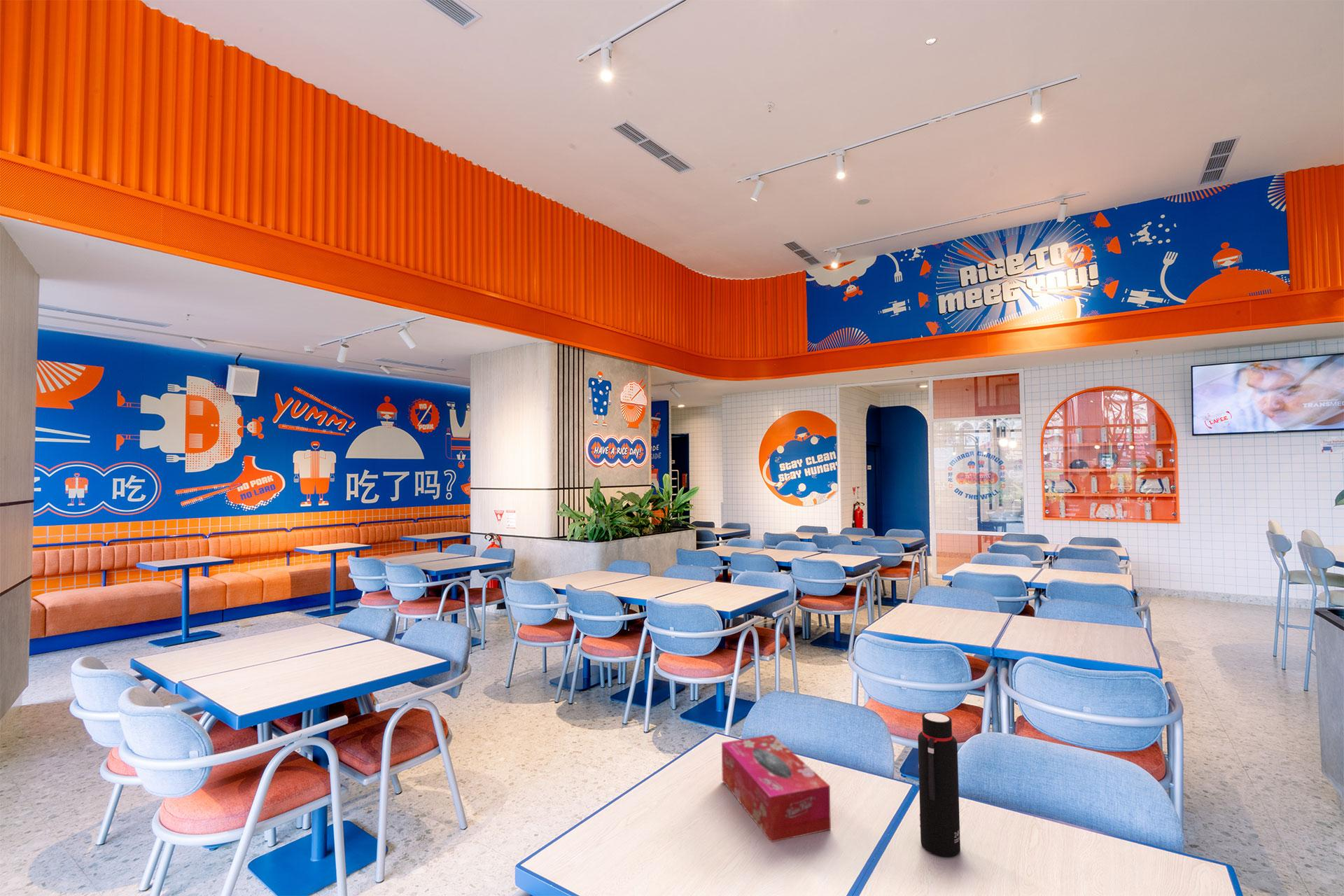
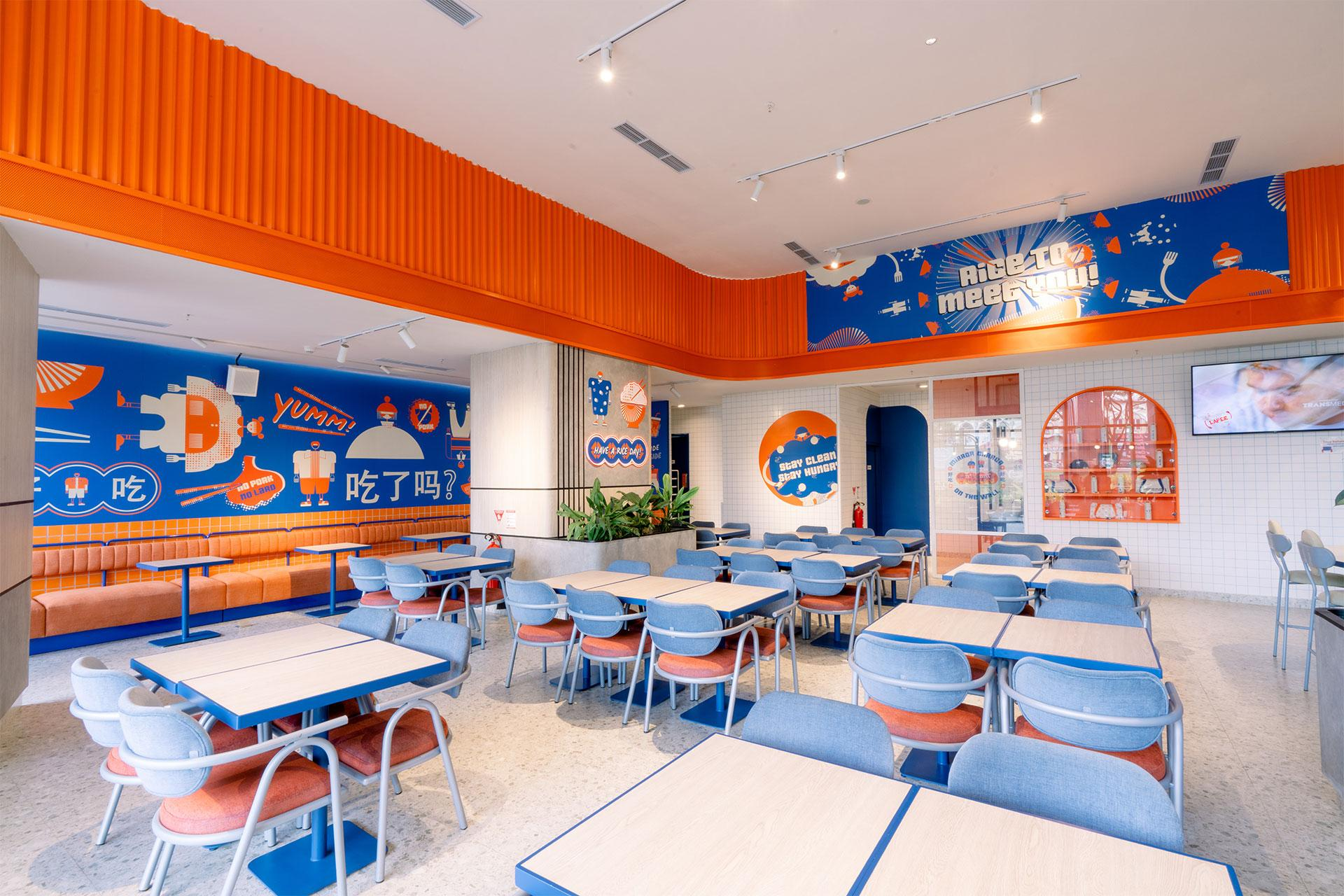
- tissue box [721,734,832,843]
- water bottle [917,712,961,858]
